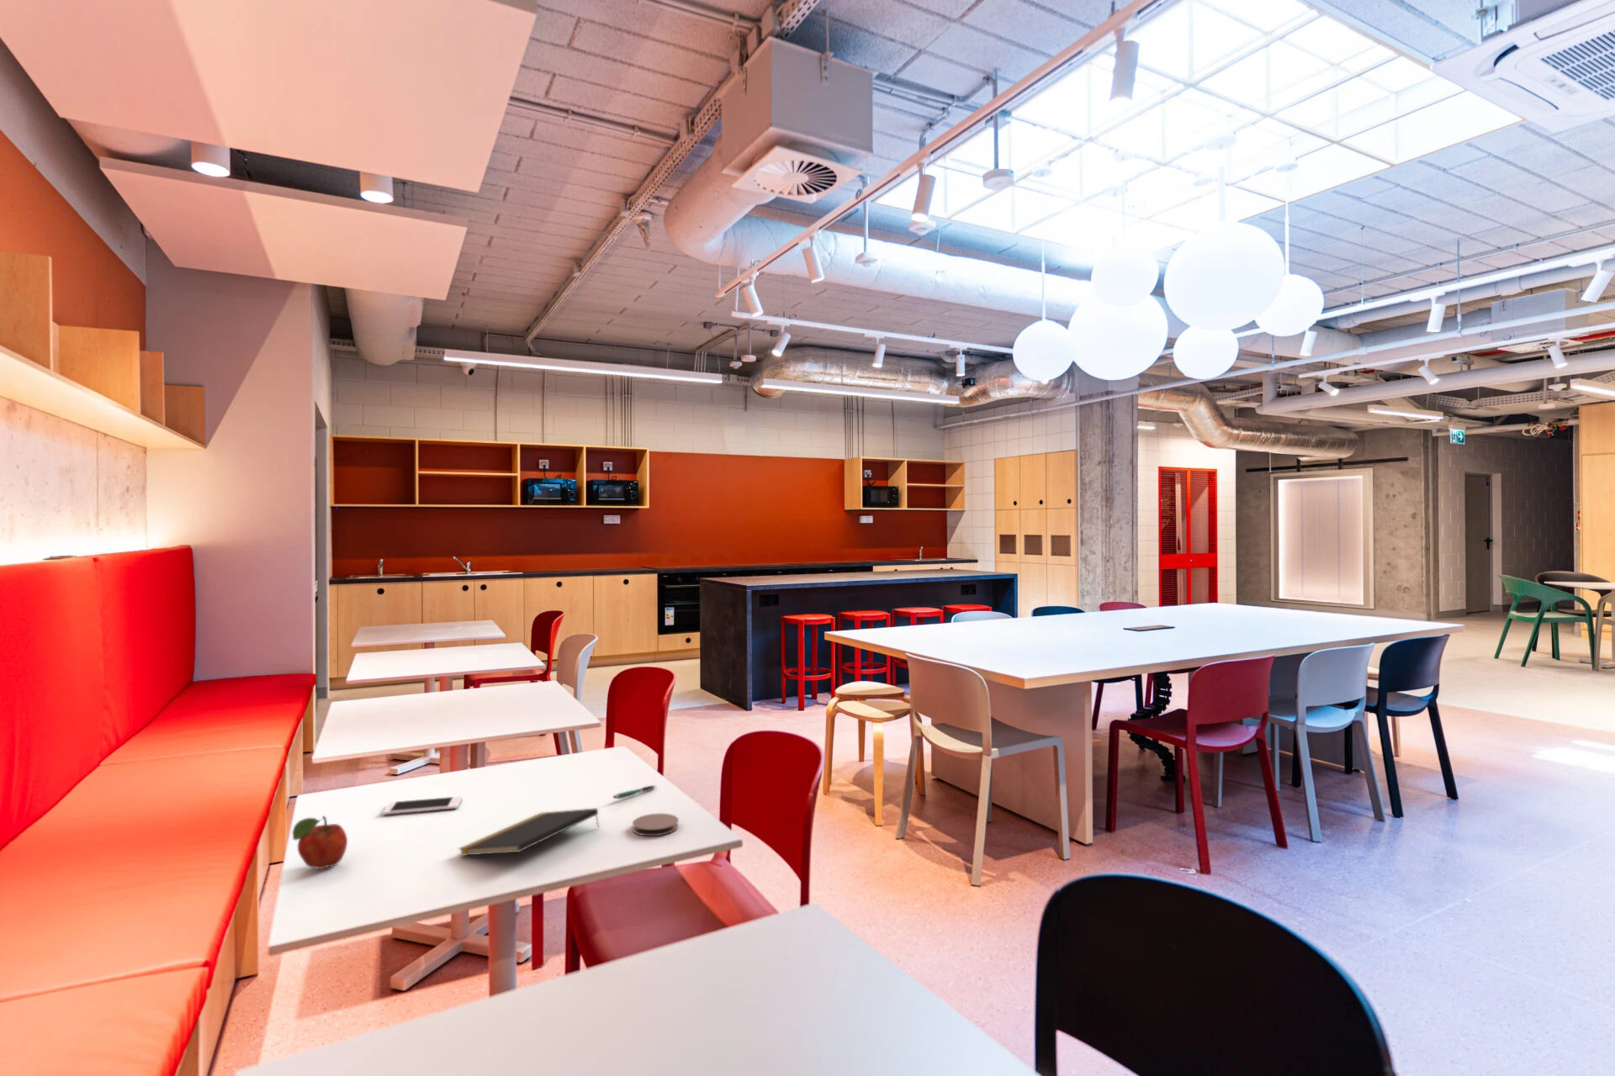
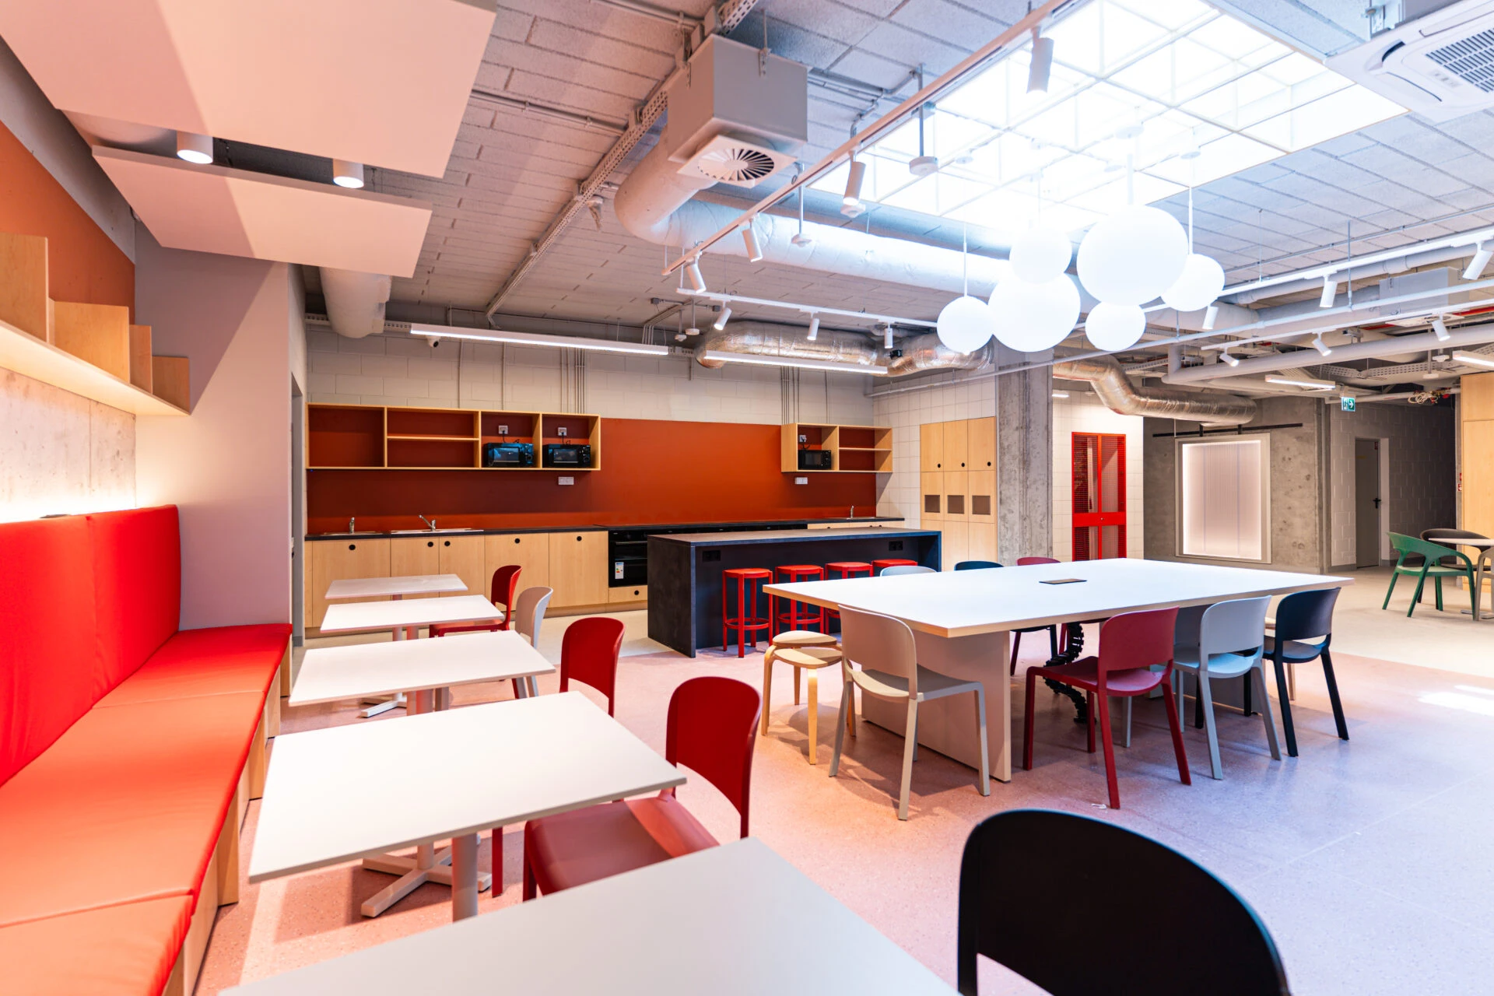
- notepad [458,807,601,856]
- coaster [632,813,680,836]
- pen [613,784,657,800]
- cell phone [382,795,463,815]
- fruit [291,815,348,869]
